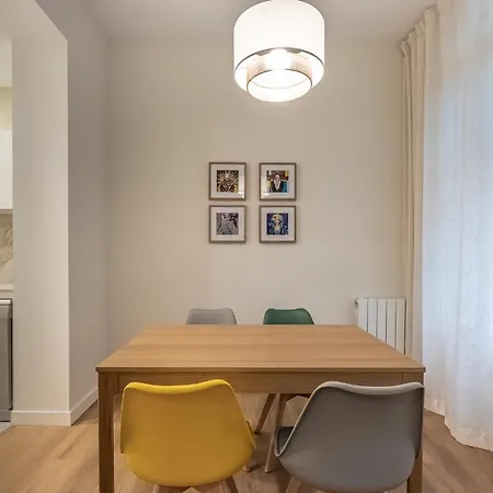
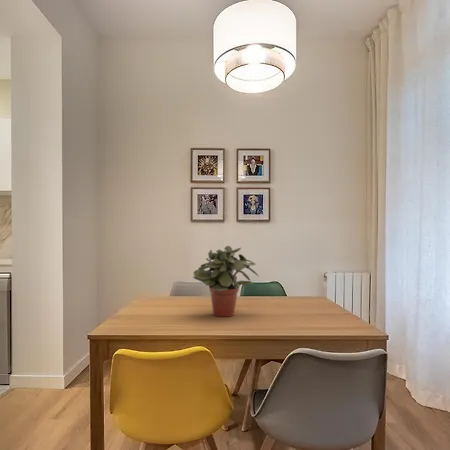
+ potted plant [192,245,260,318]
